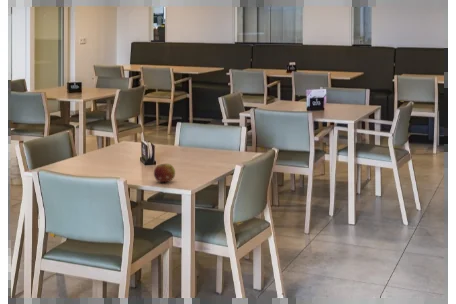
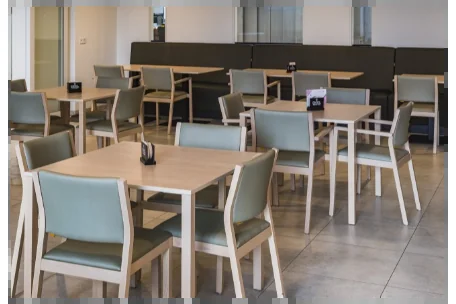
- fruit [153,163,176,183]
